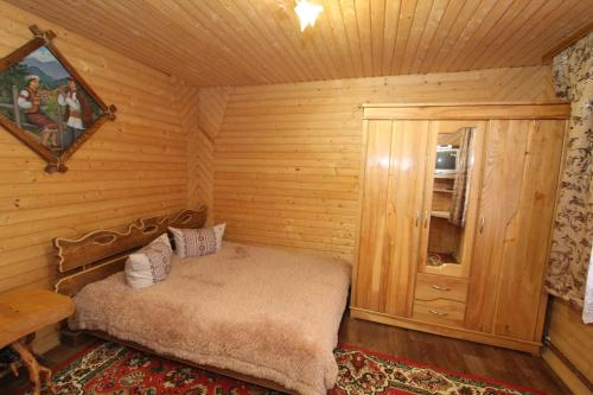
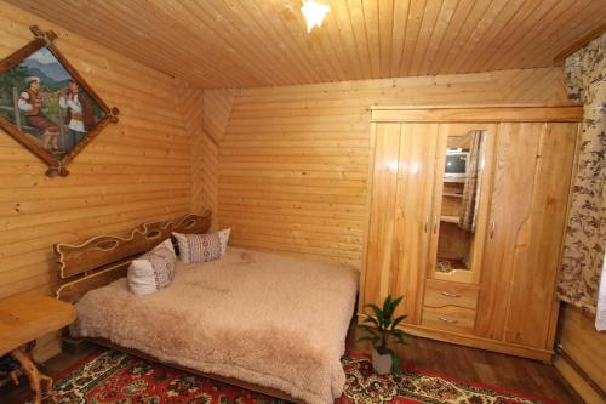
+ indoor plant [349,291,415,380]
